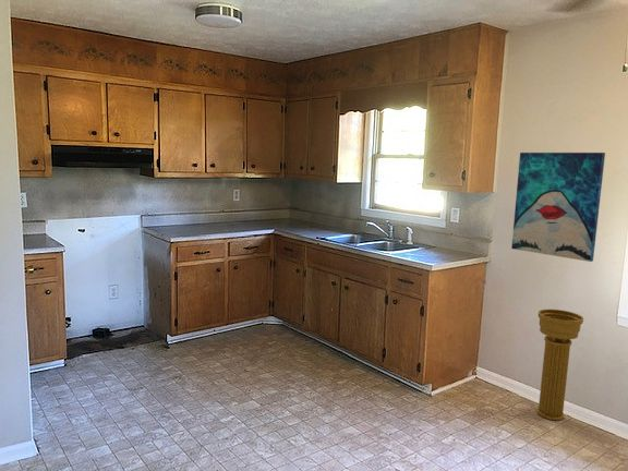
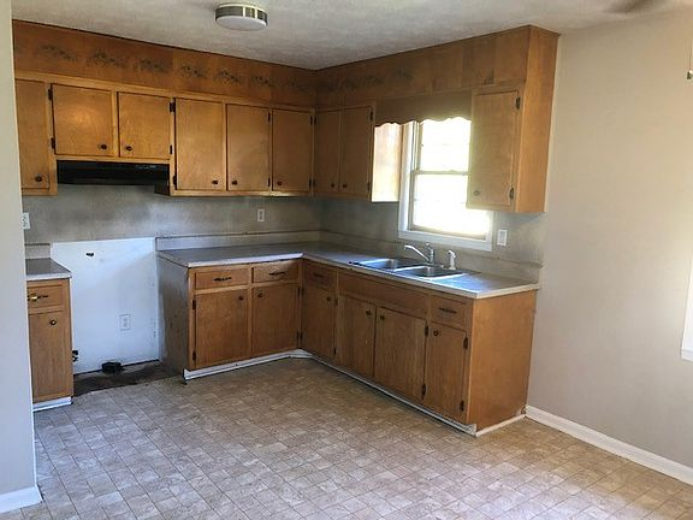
- wall art [510,152,606,263]
- planter [536,309,584,421]
